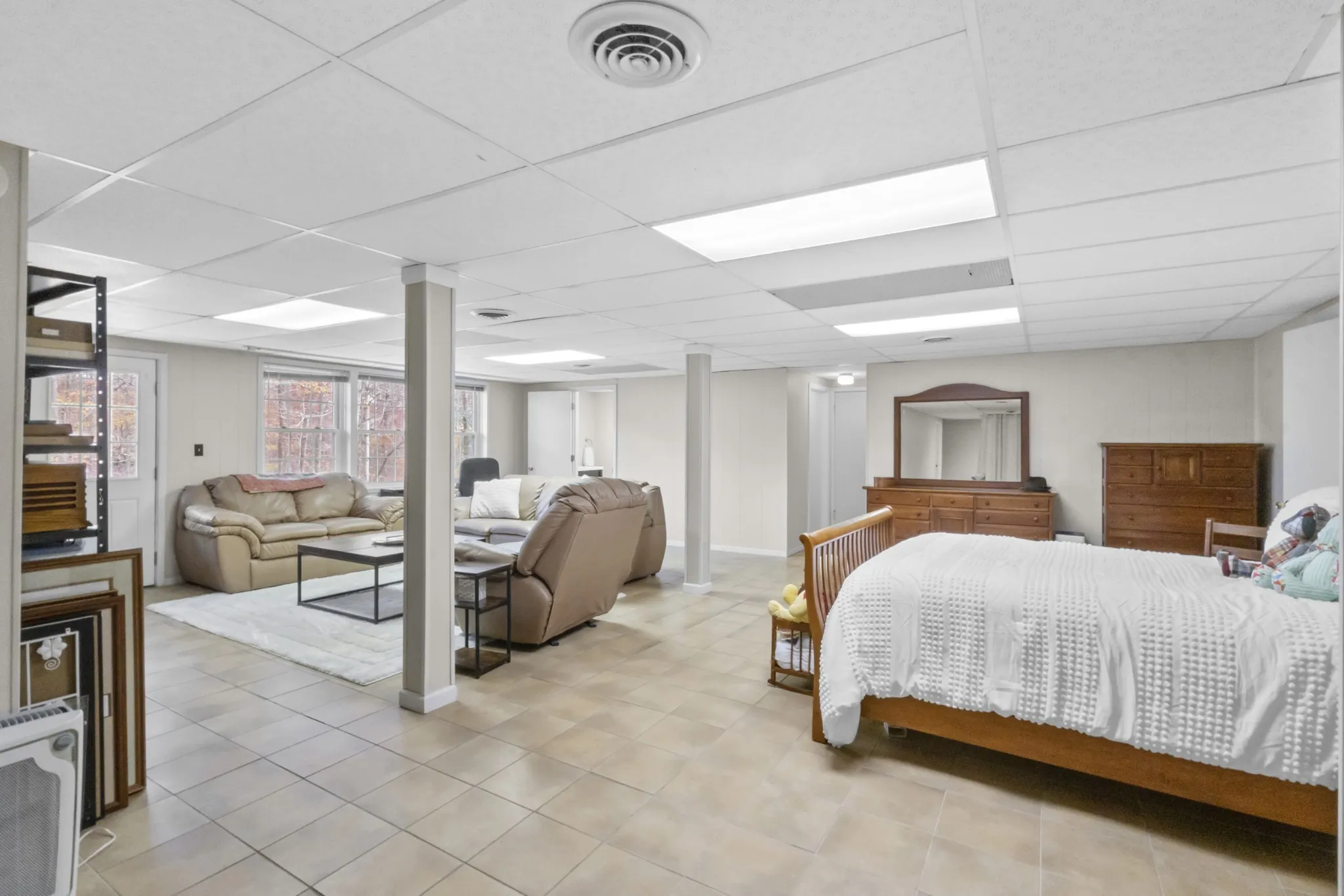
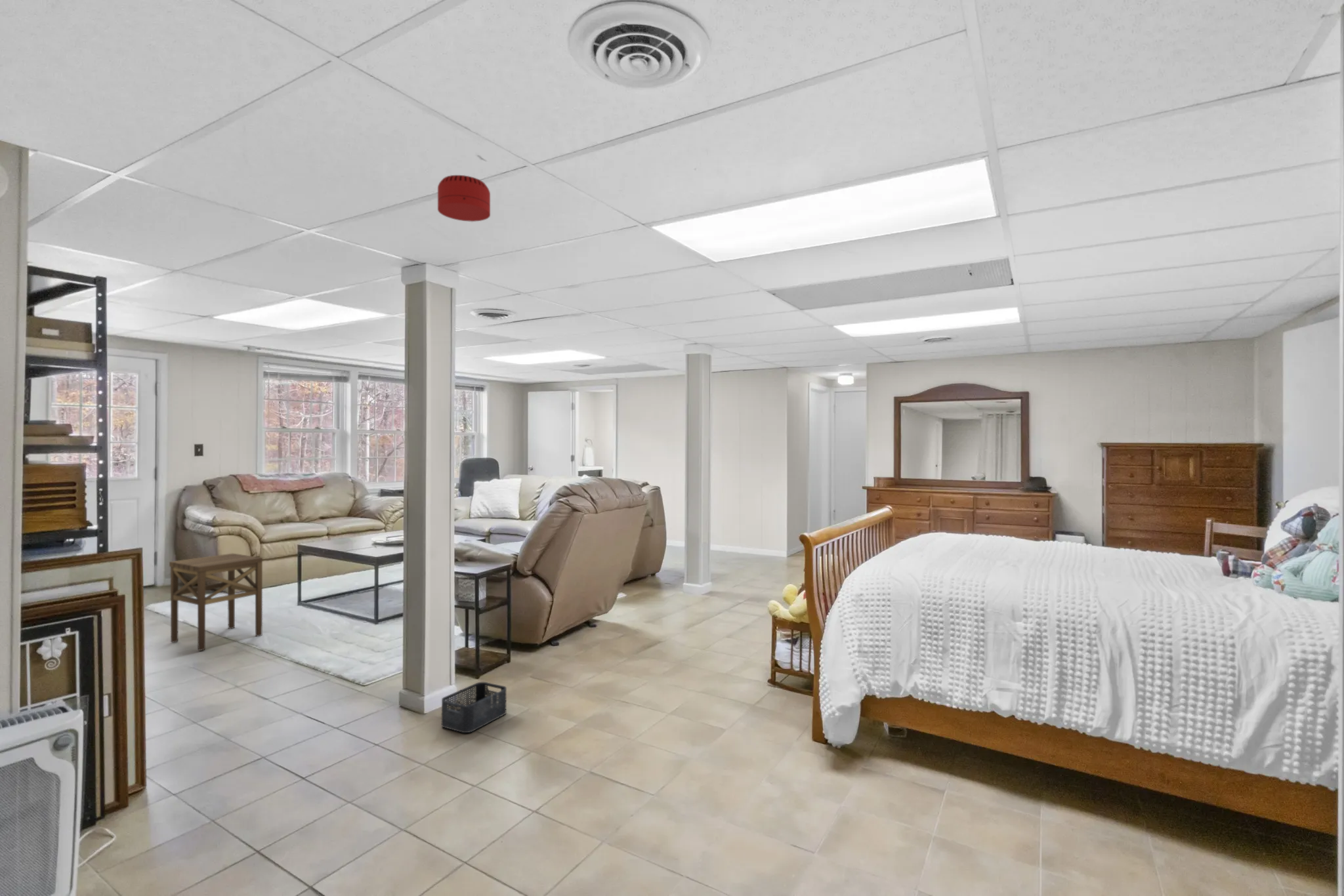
+ smoke detector [437,174,491,222]
+ side table [169,552,263,651]
+ storage bin [441,682,507,733]
